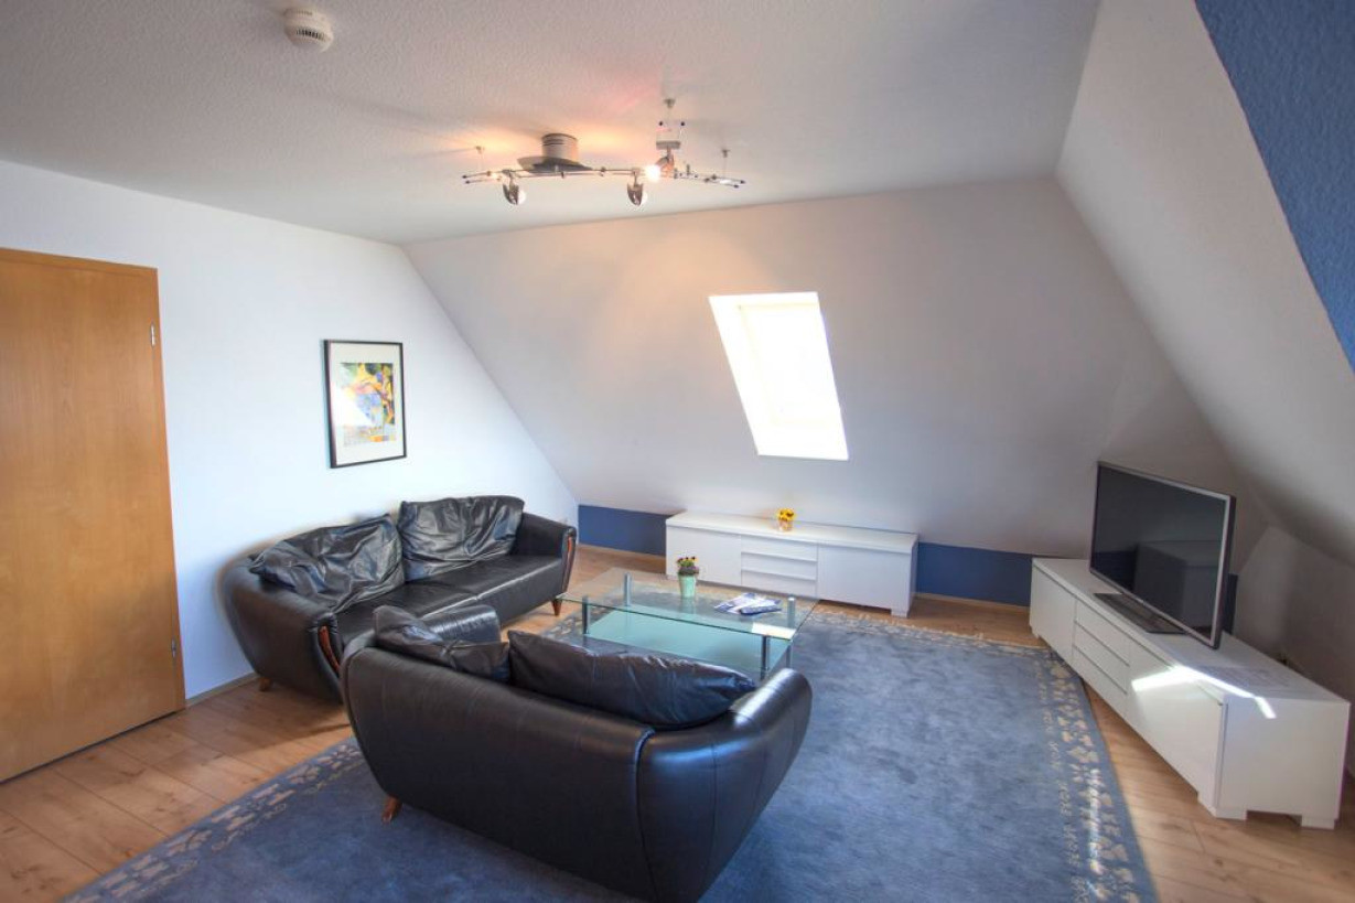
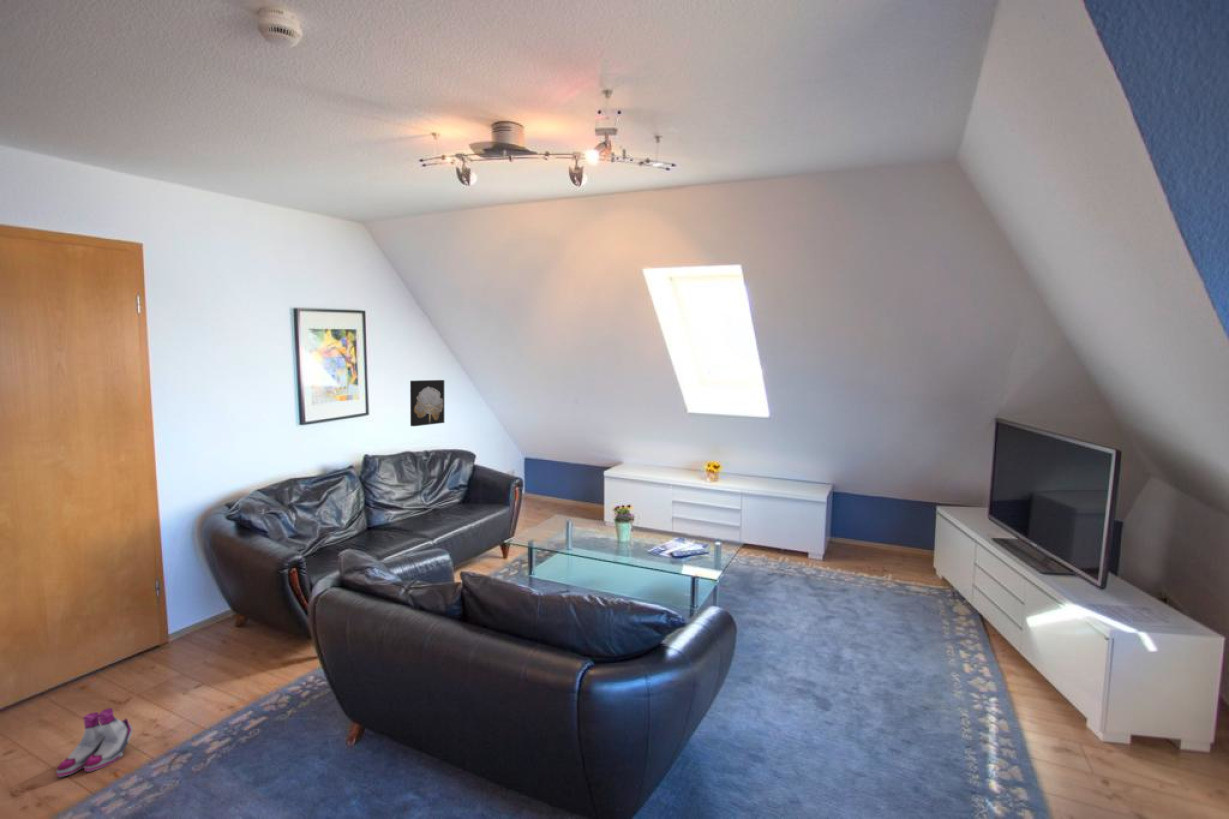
+ wall art [409,379,445,427]
+ boots [55,707,133,778]
